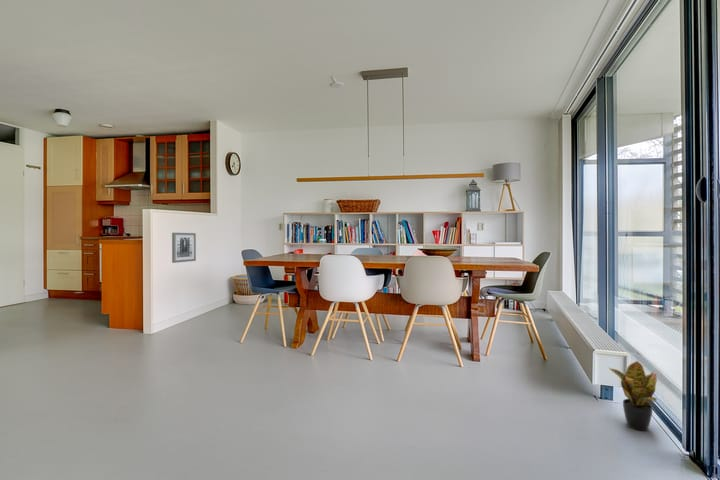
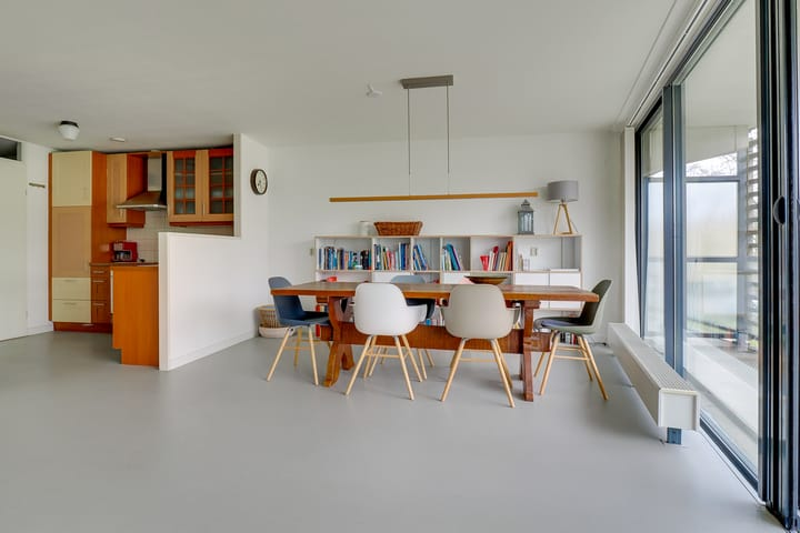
- potted plant [608,360,658,432]
- wall art [171,232,197,264]
